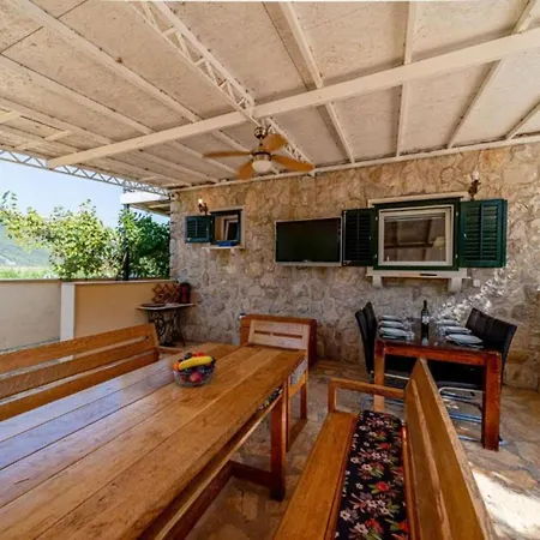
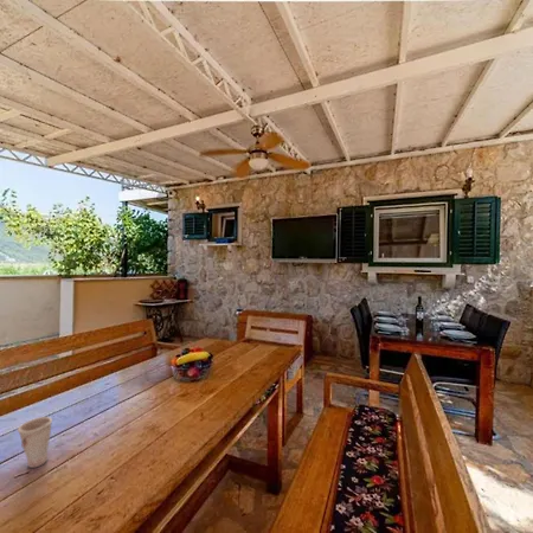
+ cup [17,416,53,469]
